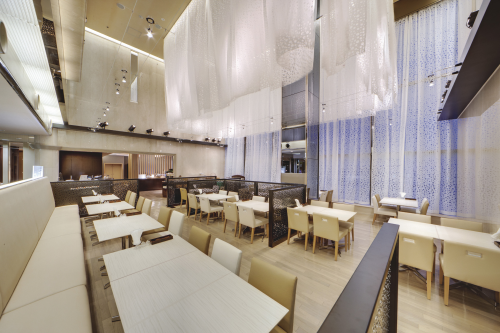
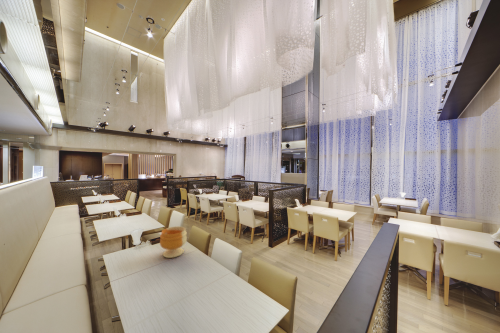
+ footed bowl [159,226,188,259]
